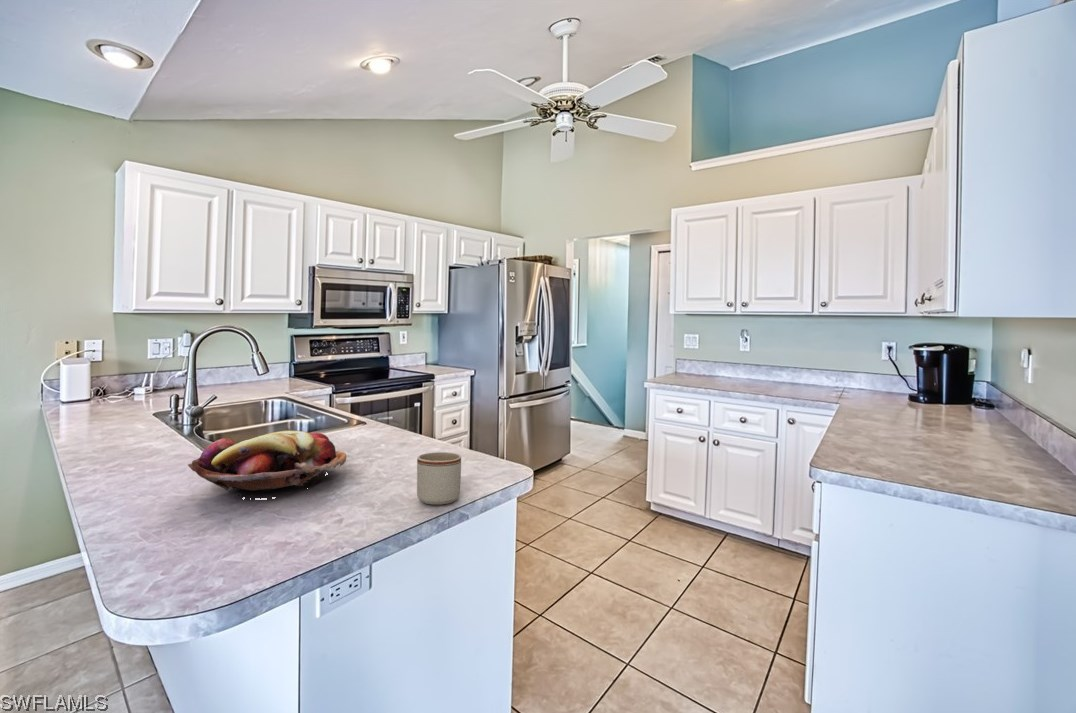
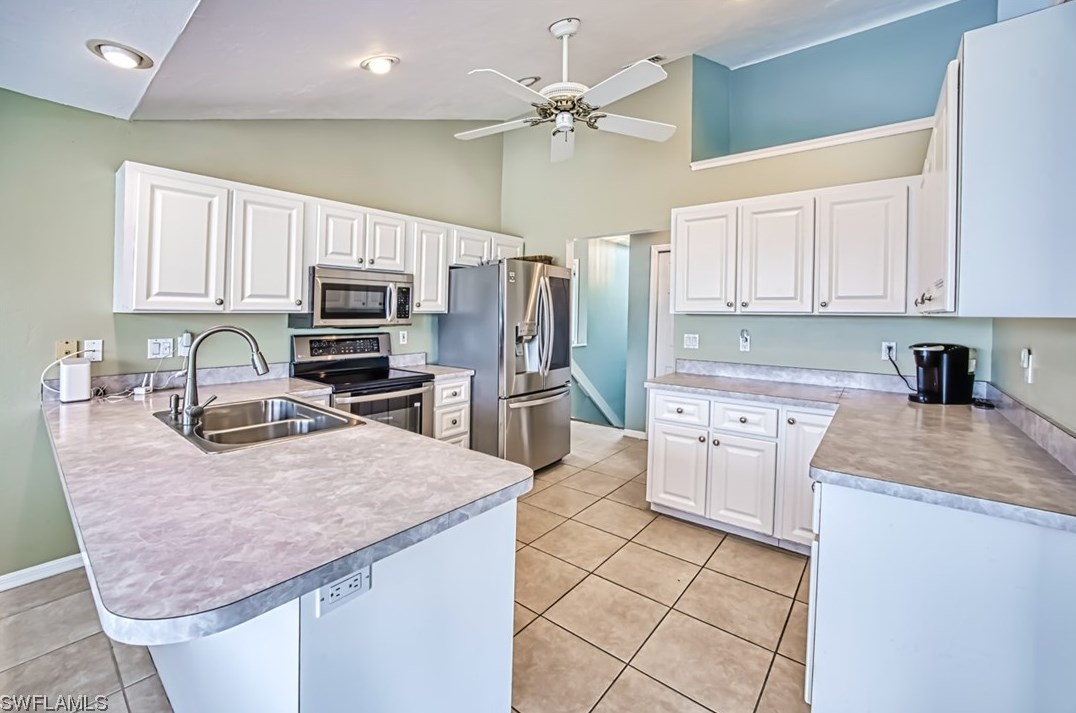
- fruit basket [187,430,347,500]
- mug [416,451,462,506]
